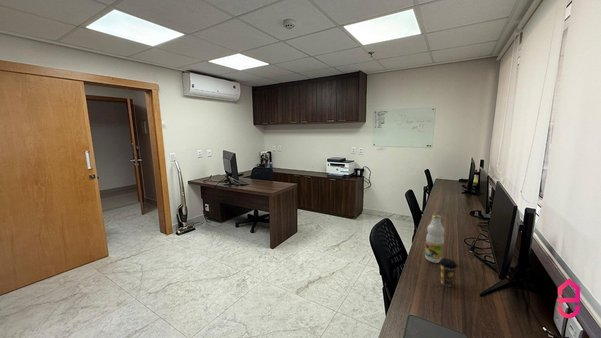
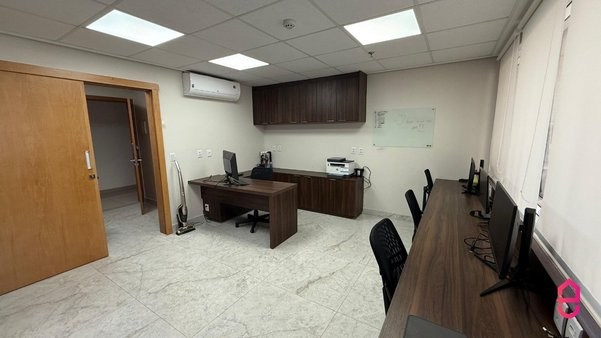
- bottle [424,214,445,264]
- coffee cup [438,257,458,287]
